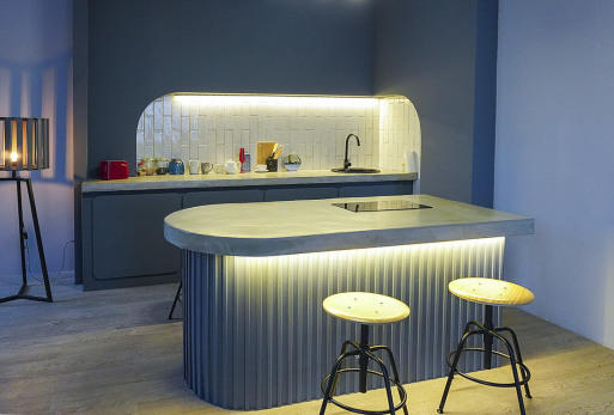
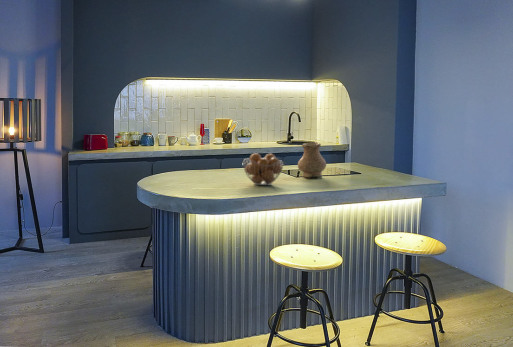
+ vase [297,142,327,179]
+ fruit basket [242,152,285,186]
